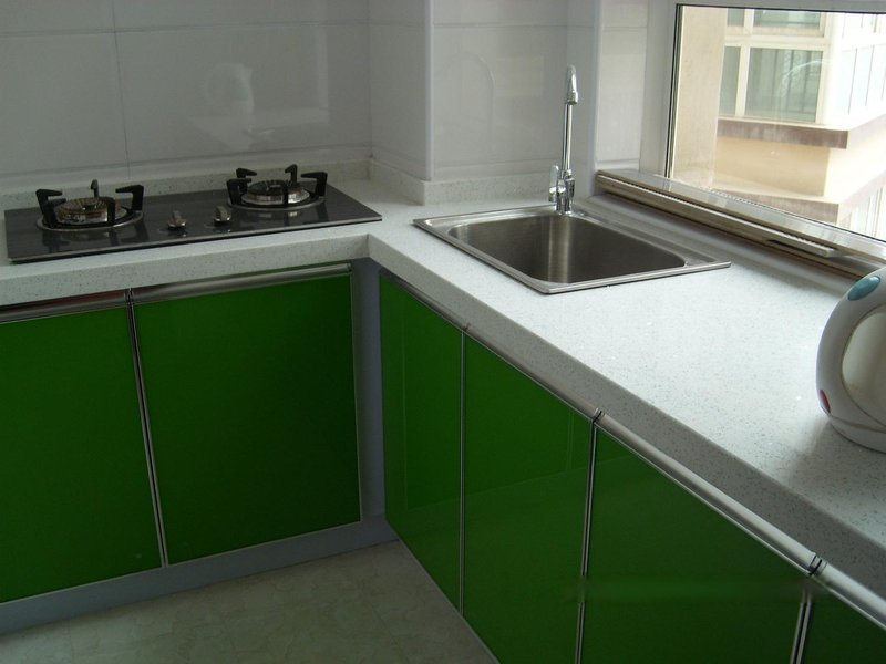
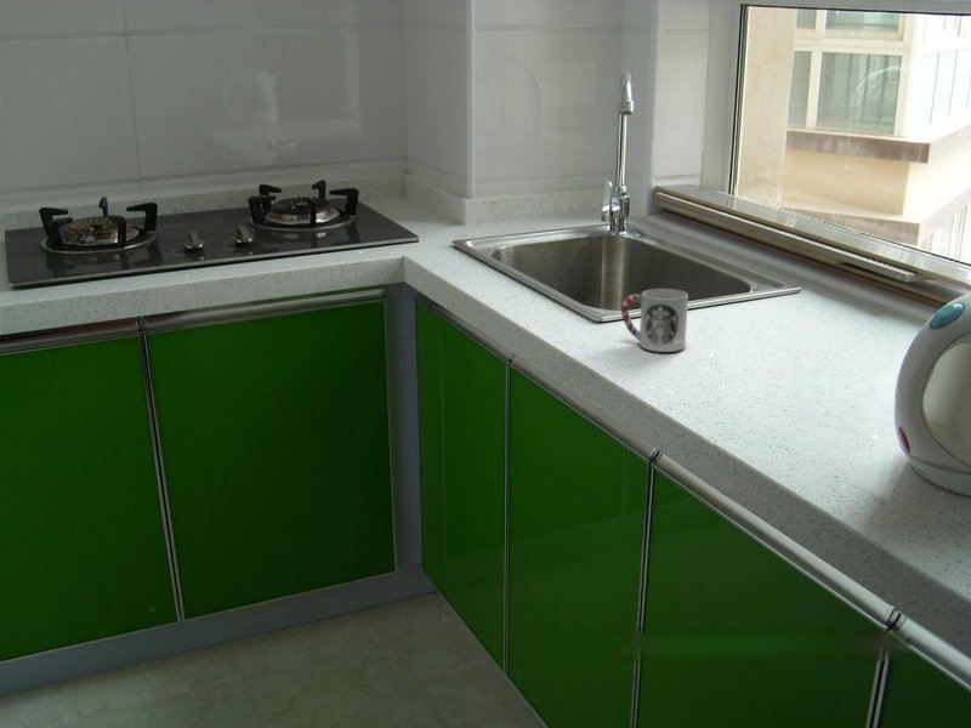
+ cup [620,288,689,353]
